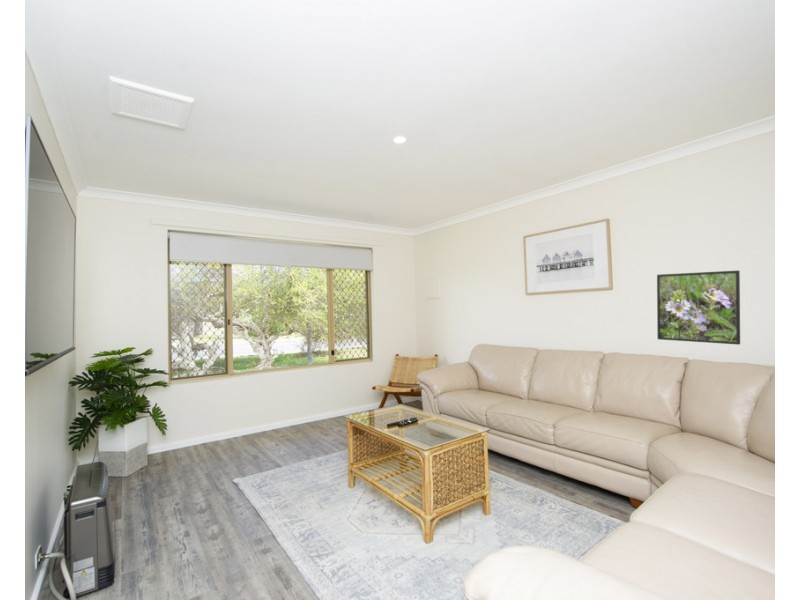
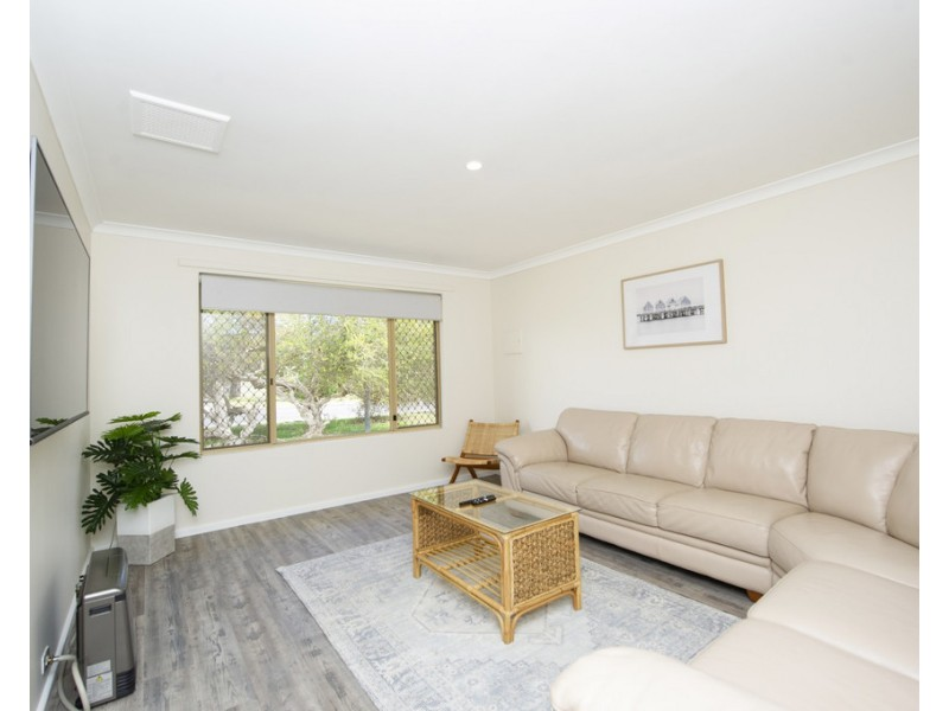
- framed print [656,269,741,346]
